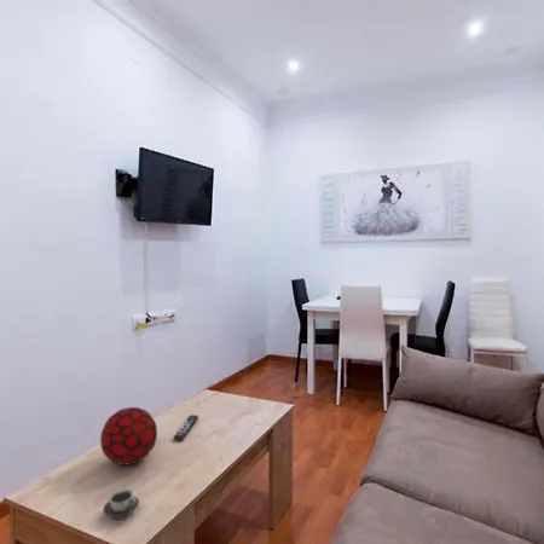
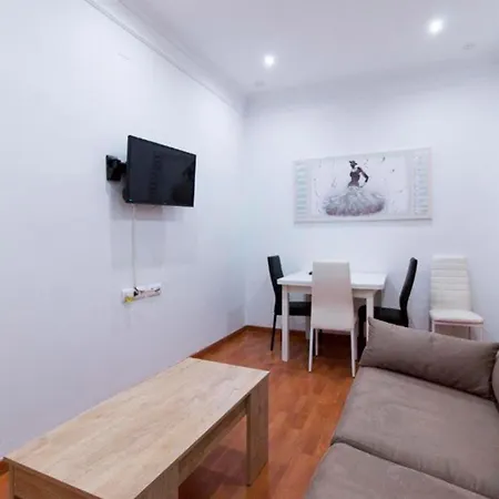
- remote control [173,413,199,441]
- decorative orb [99,406,158,467]
- cup [102,488,140,521]
